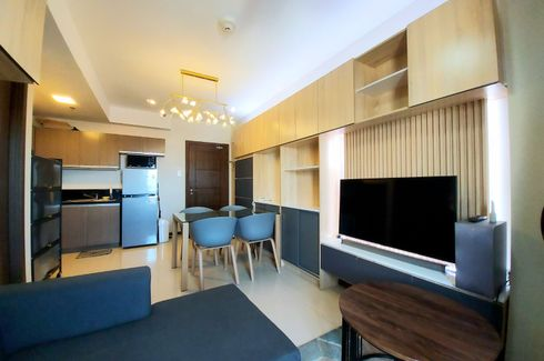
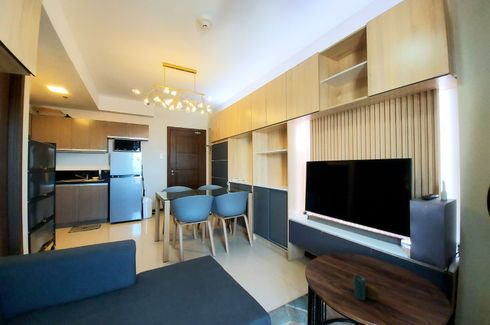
+ candle [353,274,380,301]
